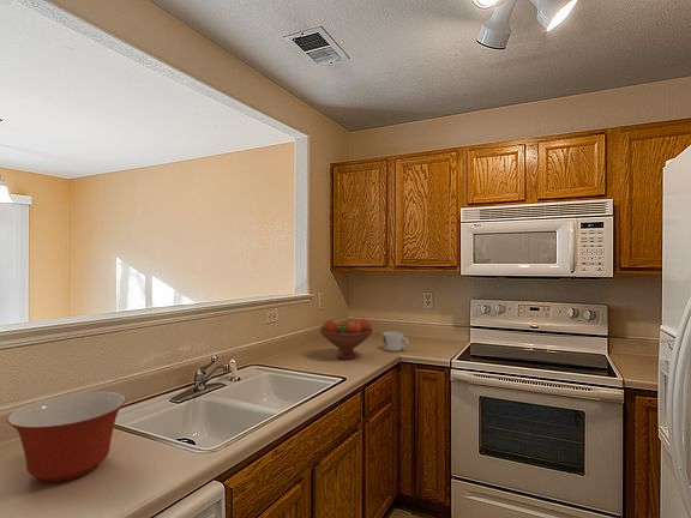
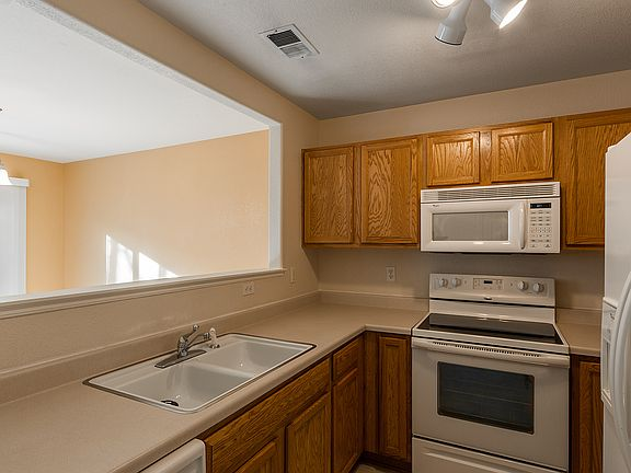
- mixing bowl [6,391,127,483]
- fruit bowl [318,318,374,361]
- mug [381,331,410,353]
